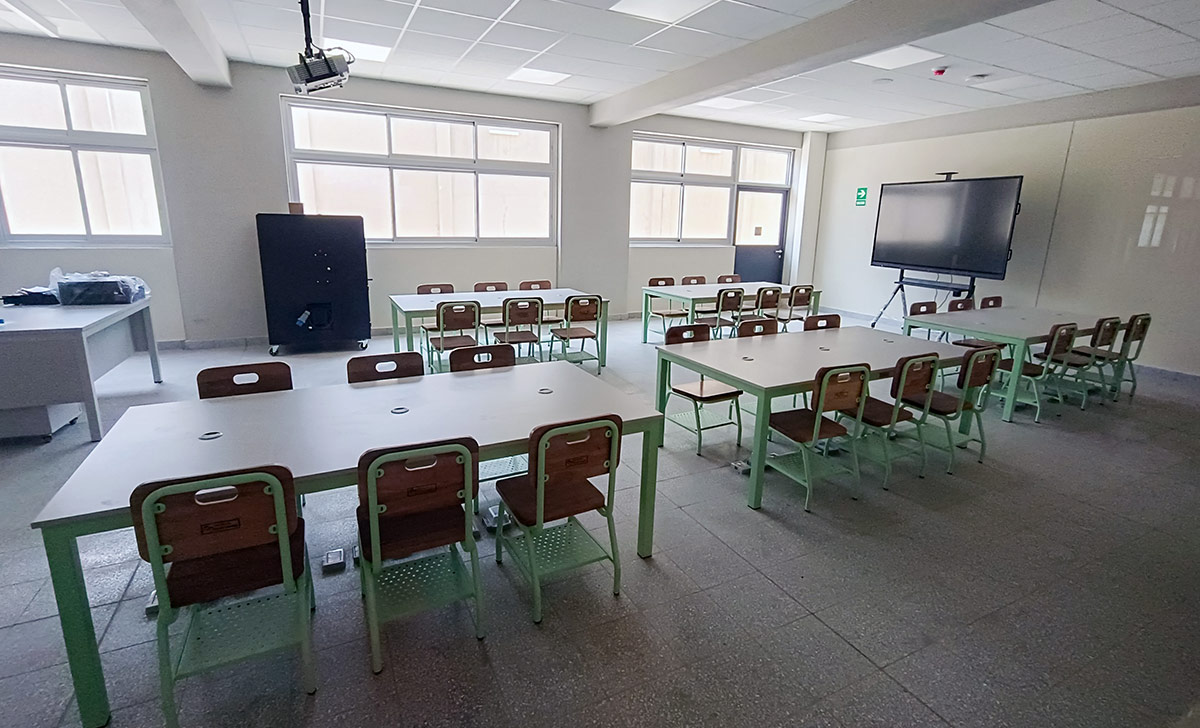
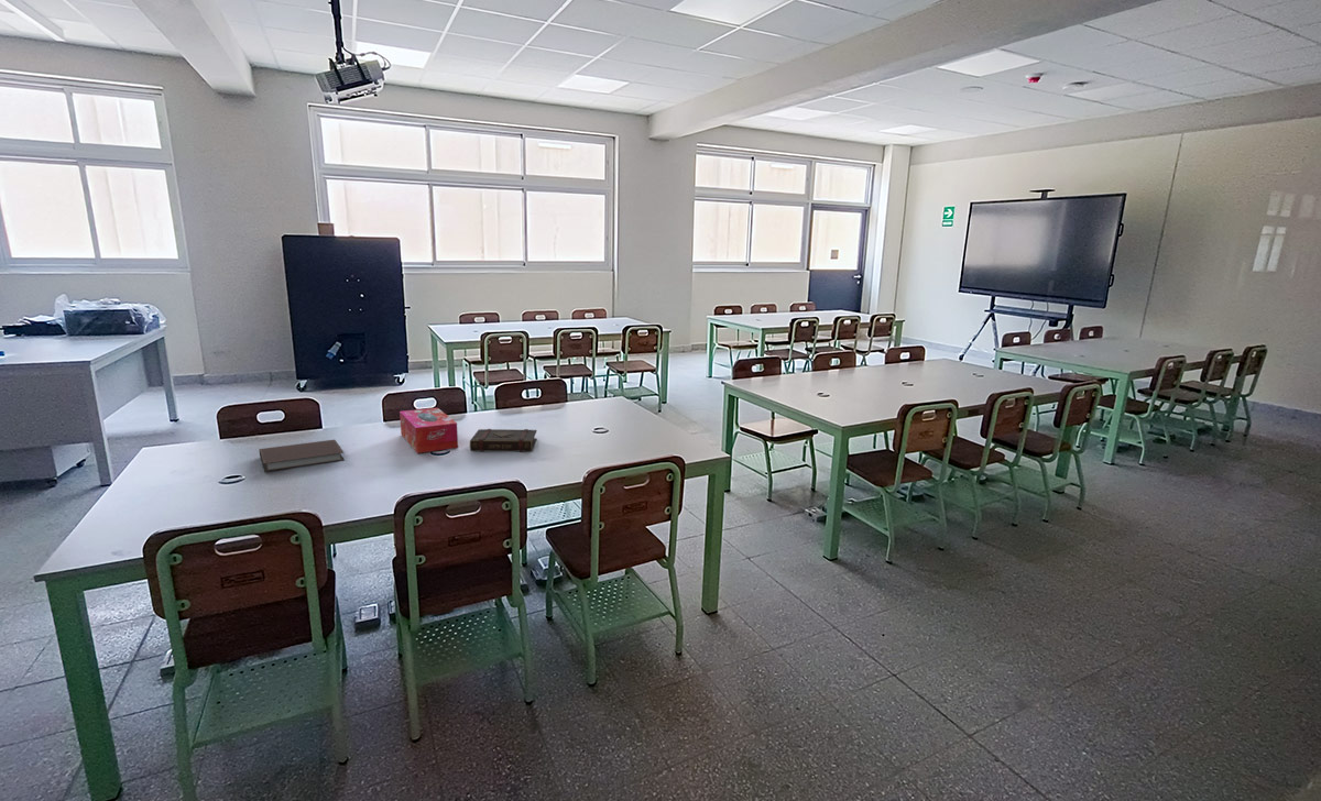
+ notebook [258,439,346,473]
+ book [469,428,538,453]
+ tissue box [399,407,459,454]
